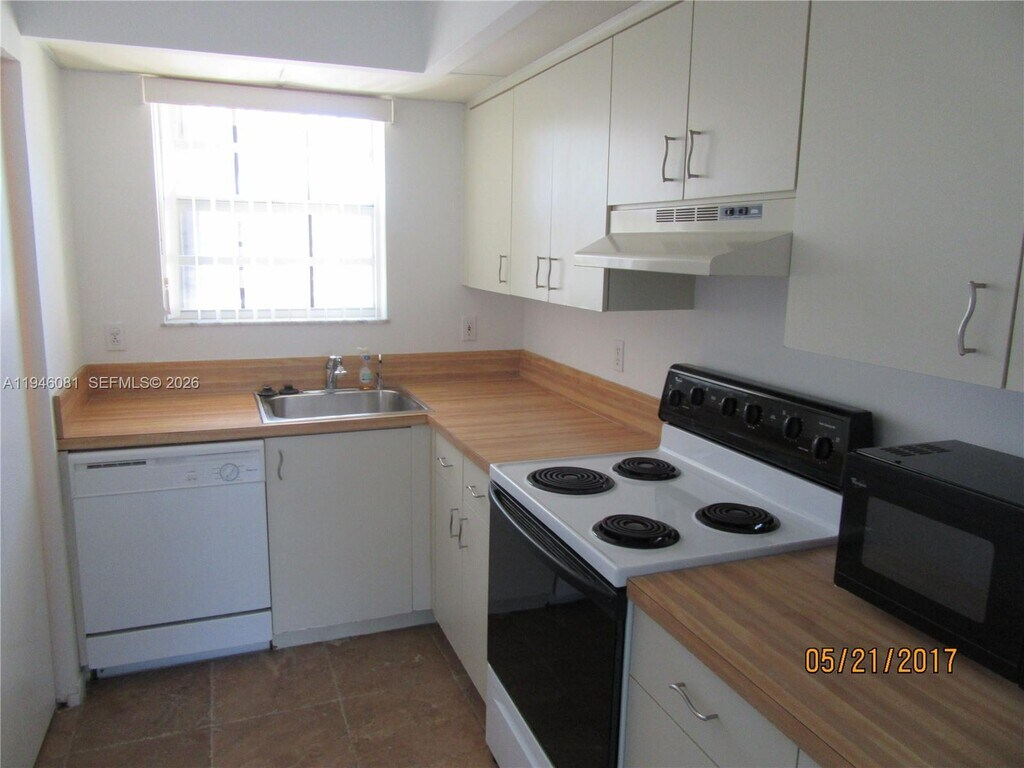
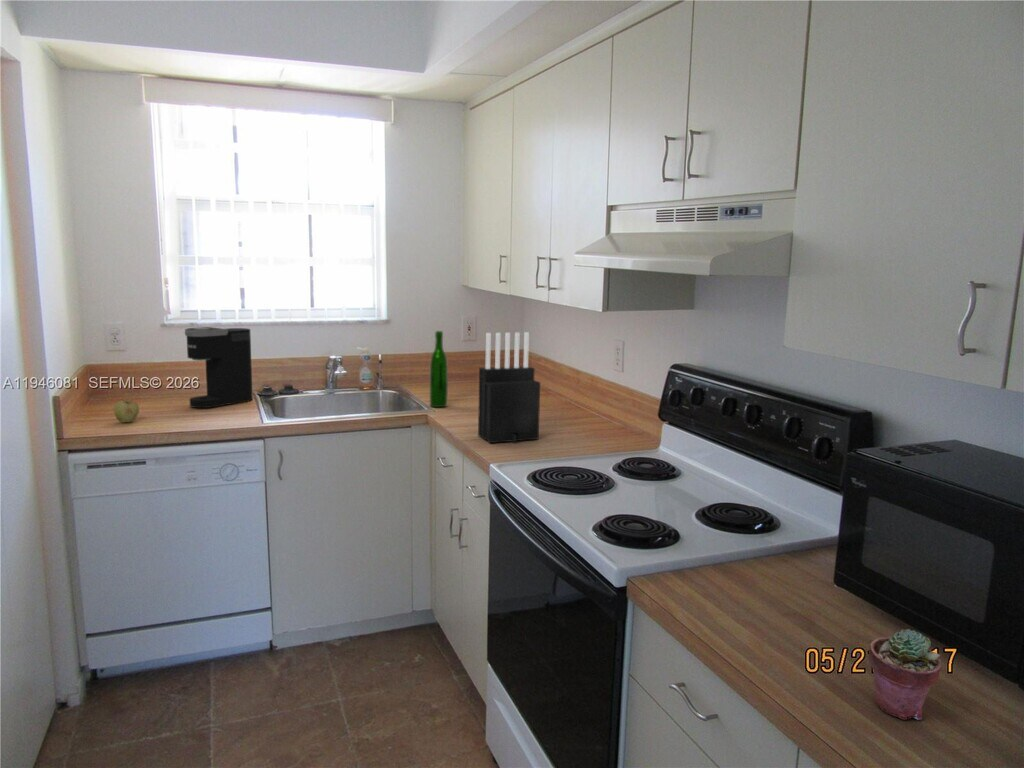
+ knife block [477,331,541,444]
+ potted succulent [868,628,942,721]
+ coffee maker [183,326,254,409]
+ apple [113,399,140,424]
+ wine bottle [429,330,449,409]
